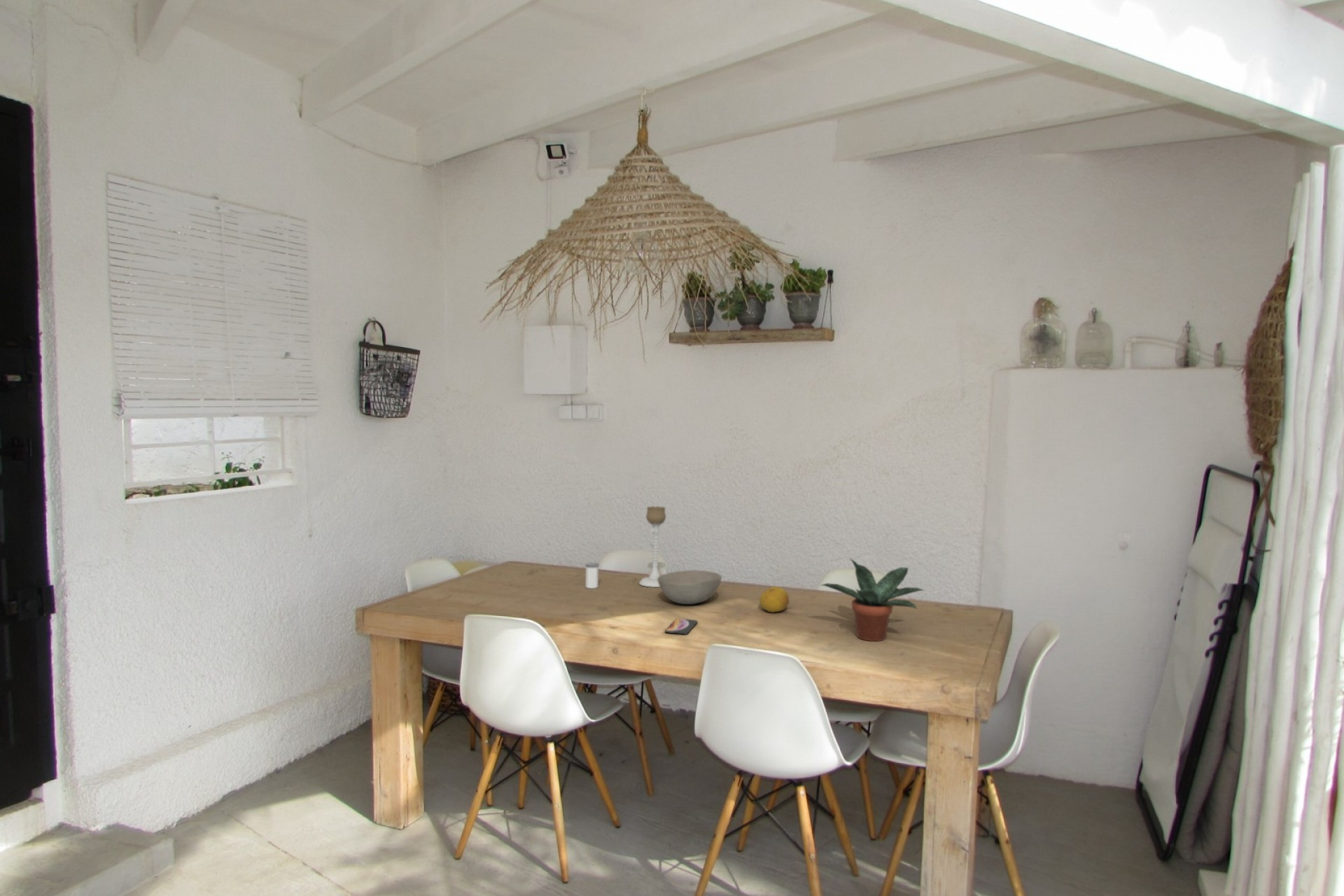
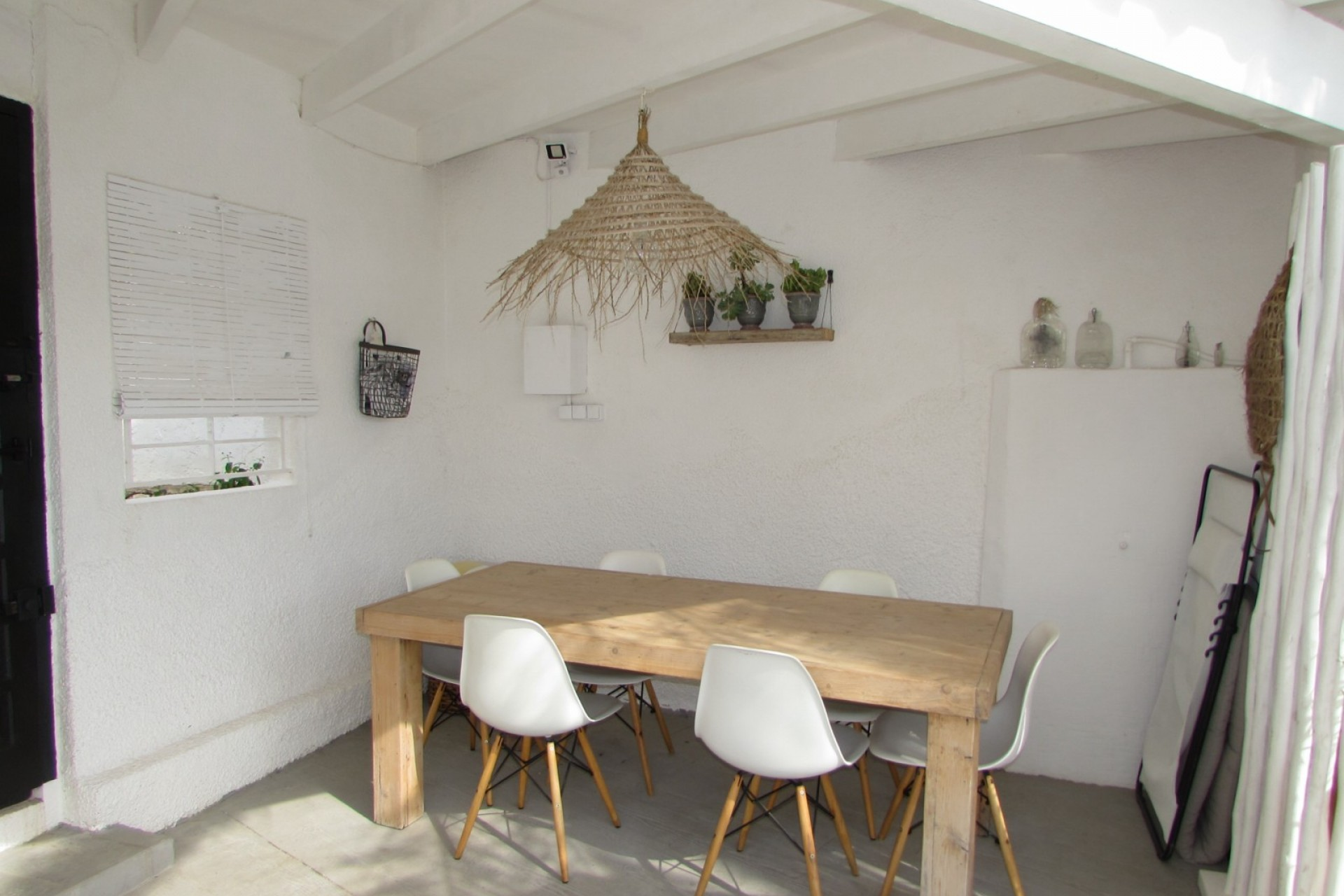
- bowl [657,570,722,605]
- fruit [759,586,790,613]
- potted plant [821,558,925,642]
- smartphone [664,617,699,636]
- candle holder [638,505,666,588]
- salt shaker [584,562,600,589]
